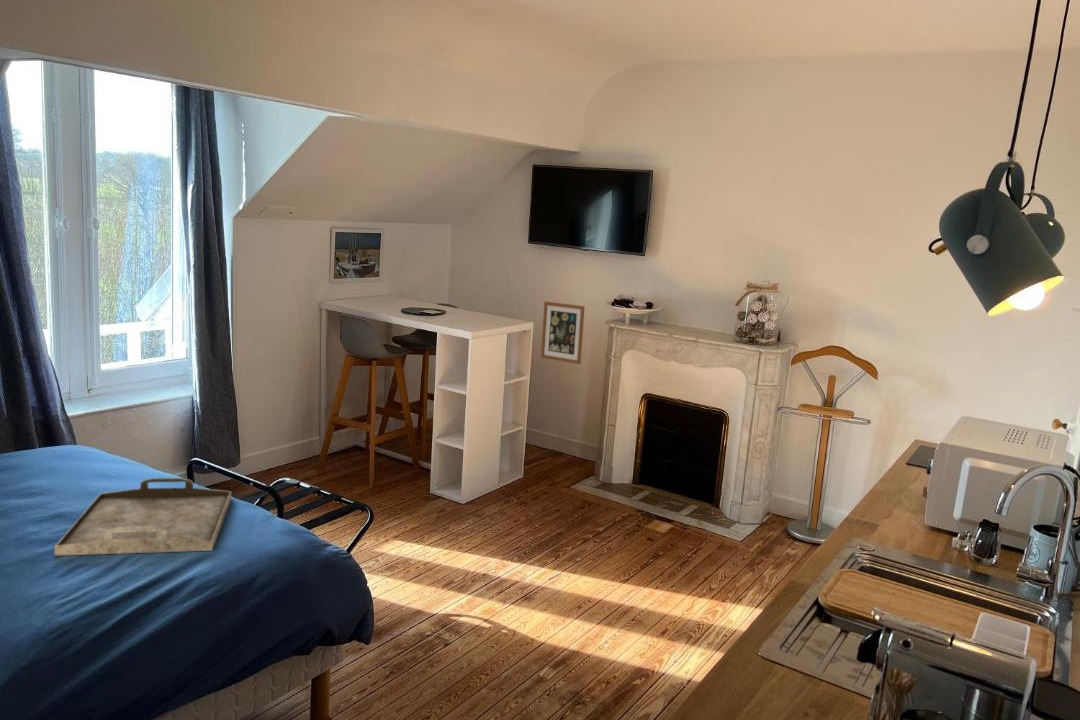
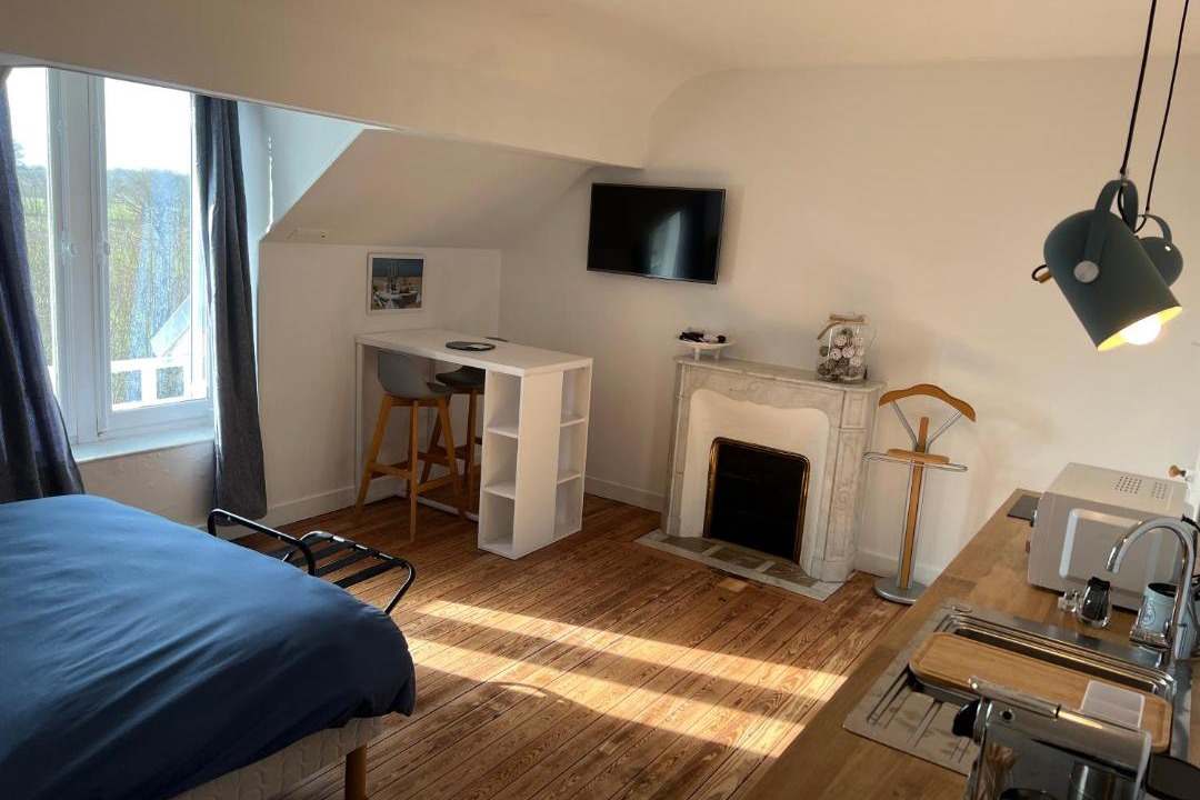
- serving tray [54,477,232,557]
- wall art [540,301,586,365]
